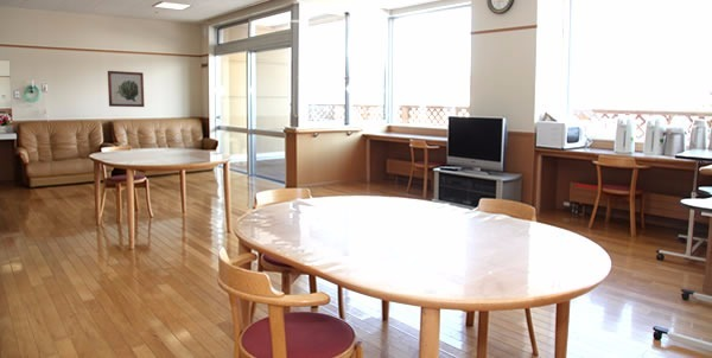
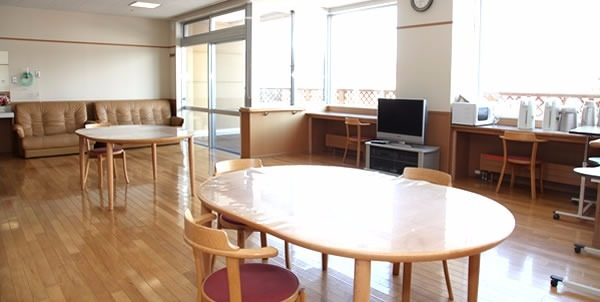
- wall art [107,70,146,108]
